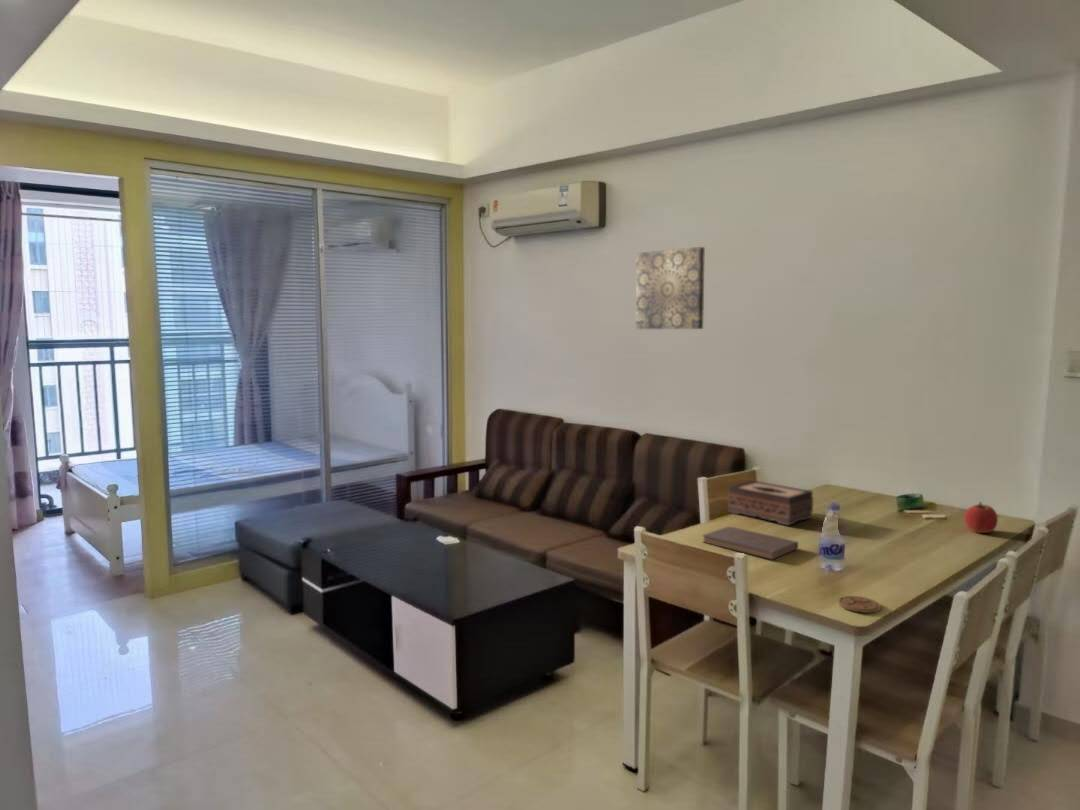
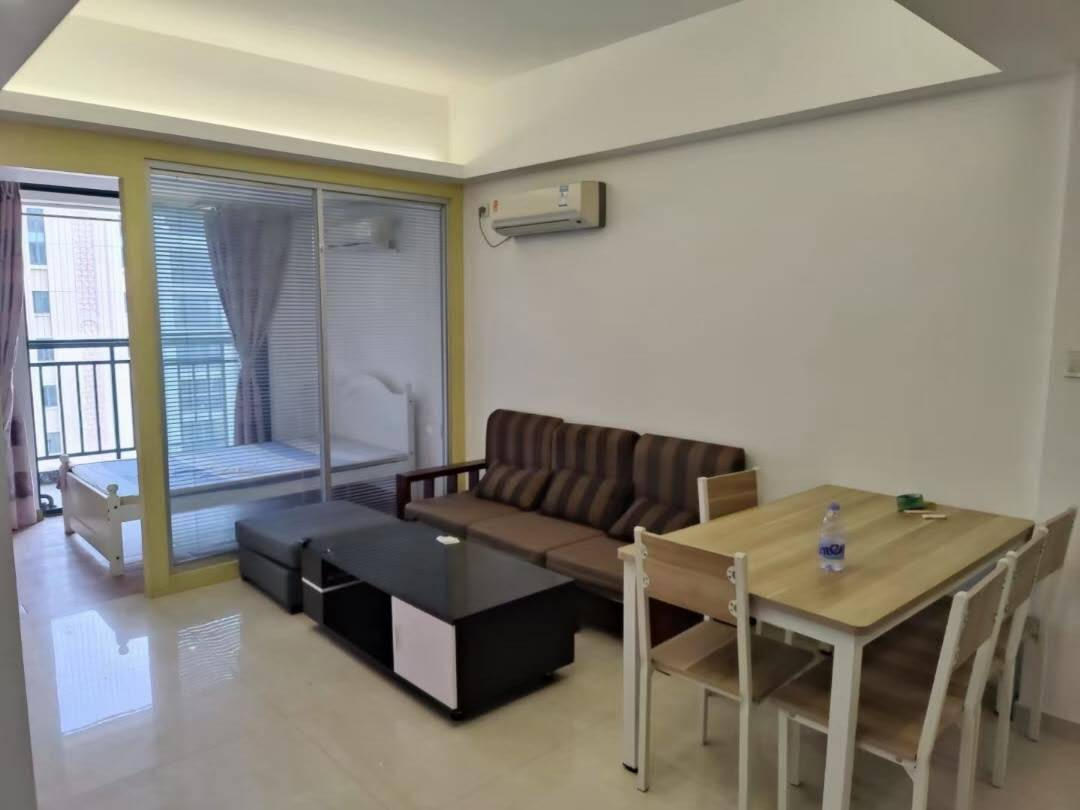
- tissue box [727,480,814,527]
- apple [963,501,999,534]
- wall art [635,246,706,330]
- book [702,525,799,561]
- coaster [838,595,882,614]
